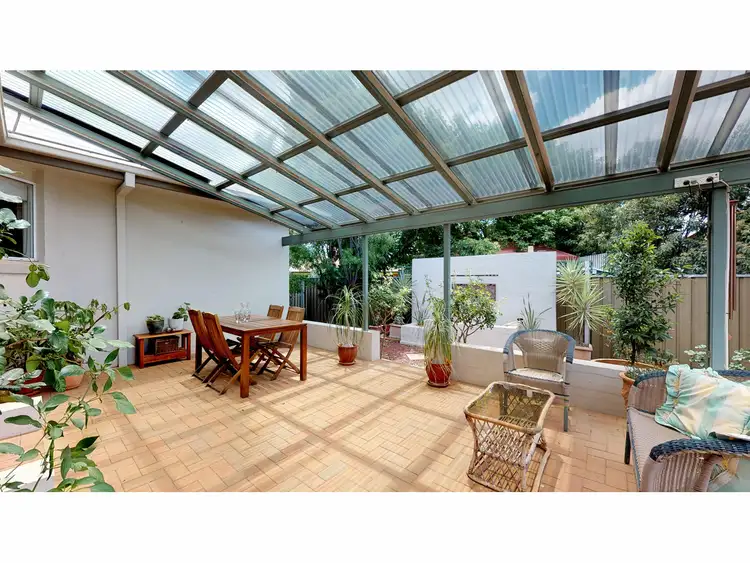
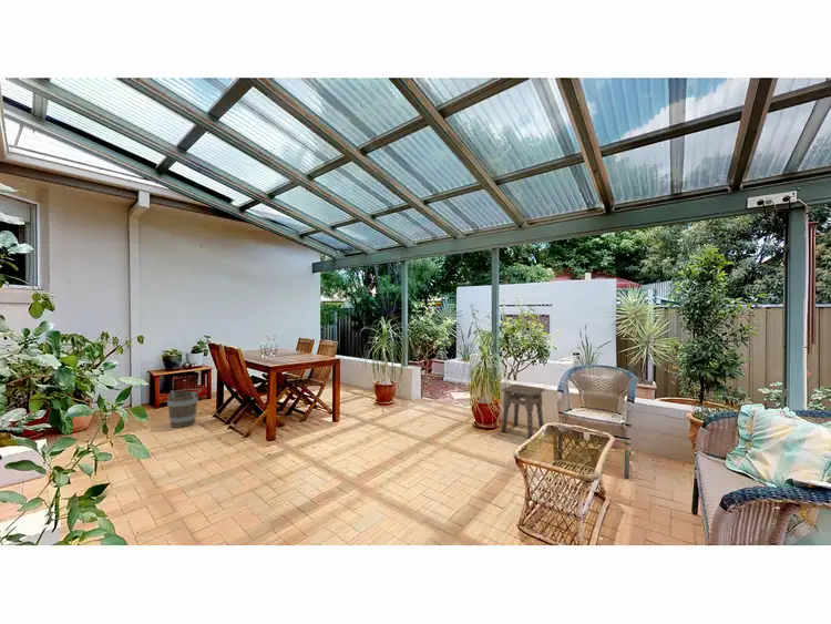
+ bucket [166,388,202,429]
+ side table [500,383,546,440]
